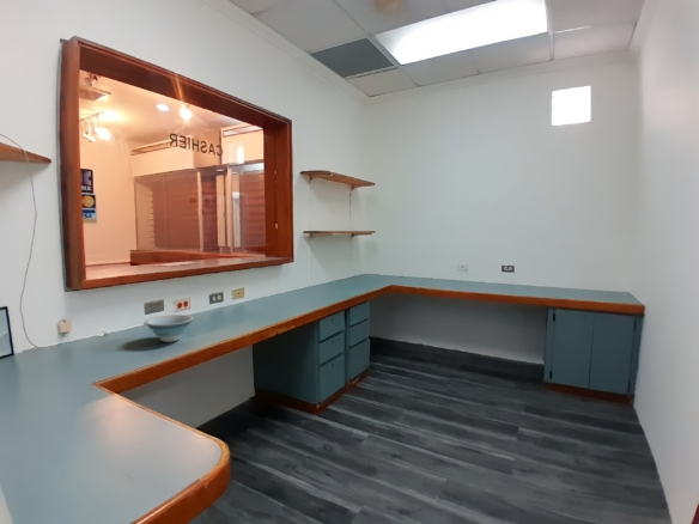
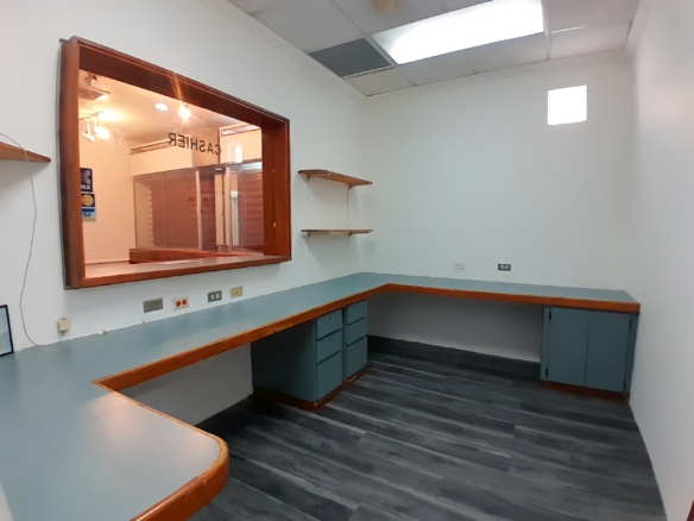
- bowl [144,313,195,343]
